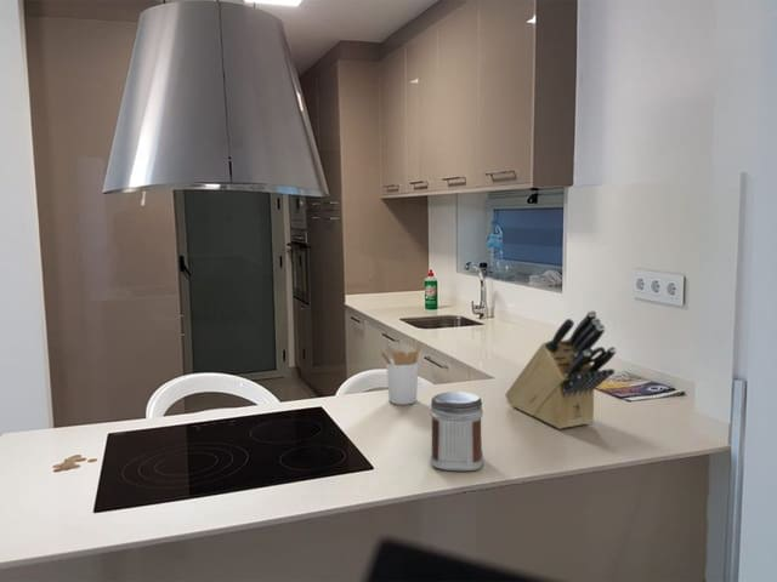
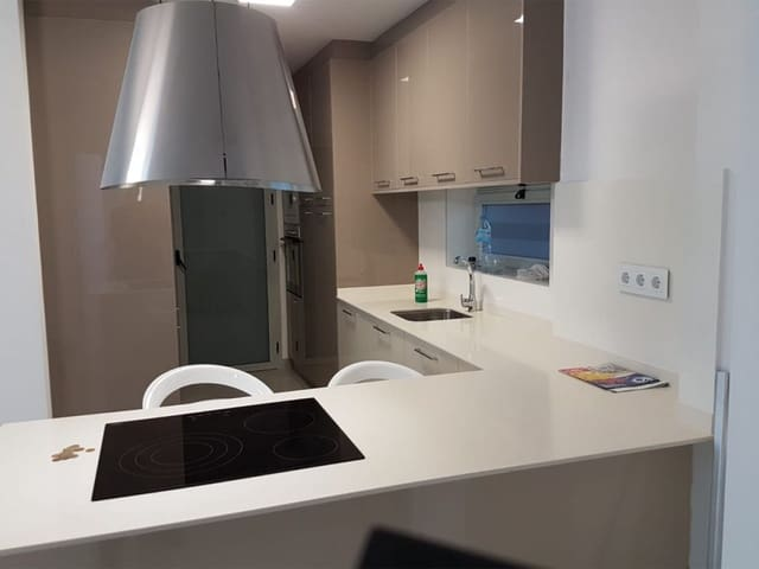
- utensil holder [379,341,422,406]
- knife block [504,309,618,430]
- jar [429,390,484,472]
